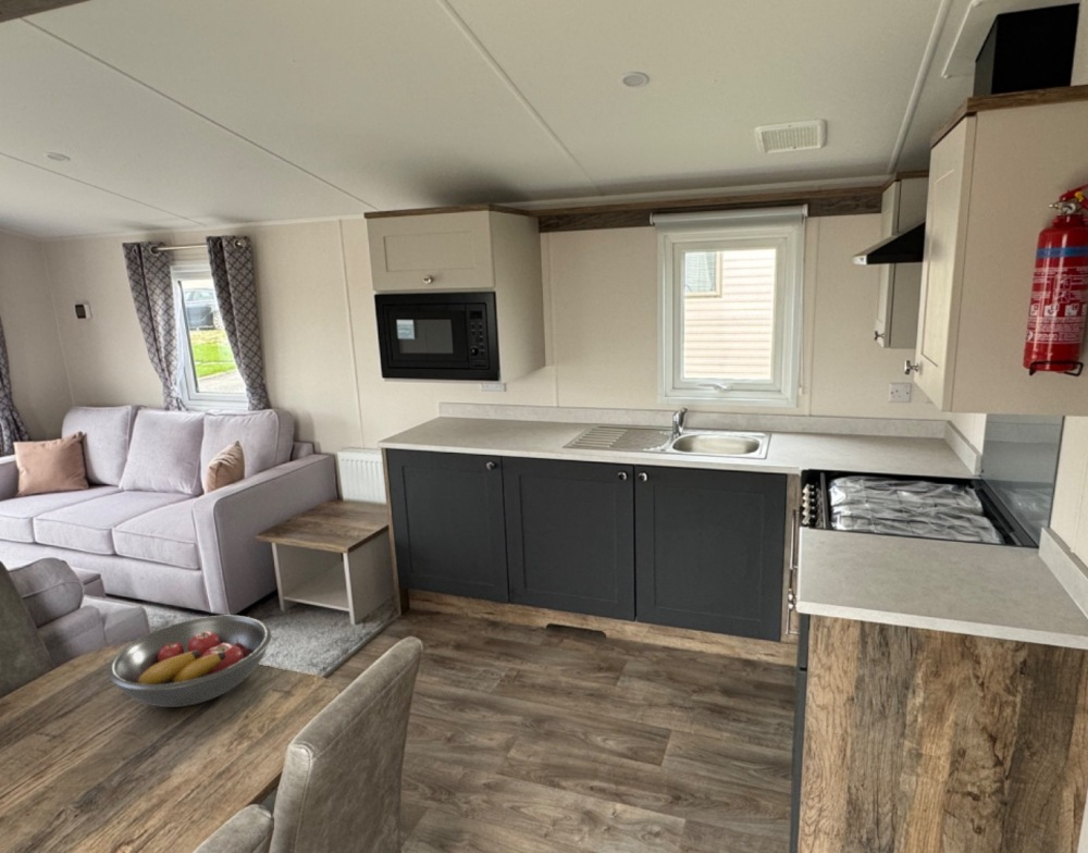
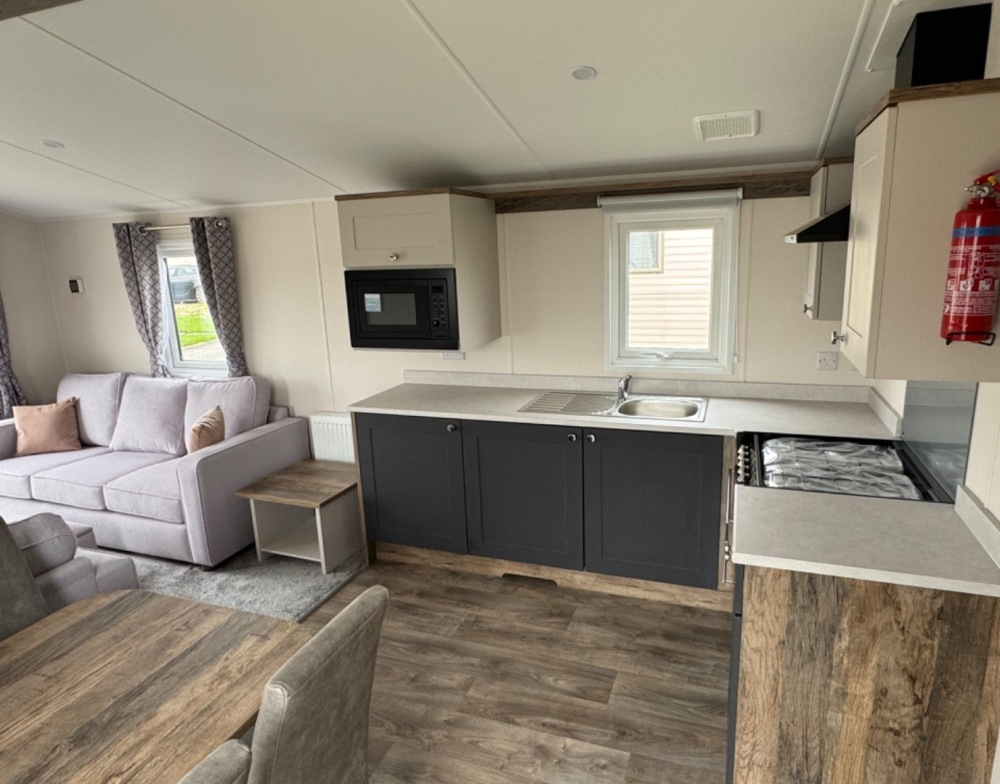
- fruit bowl [107,615,272,708]
